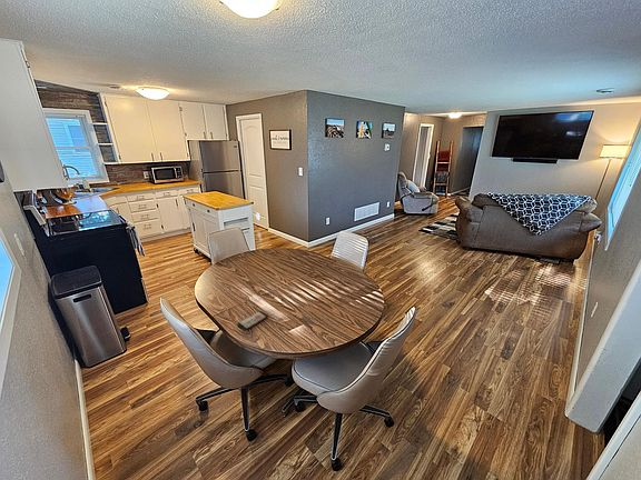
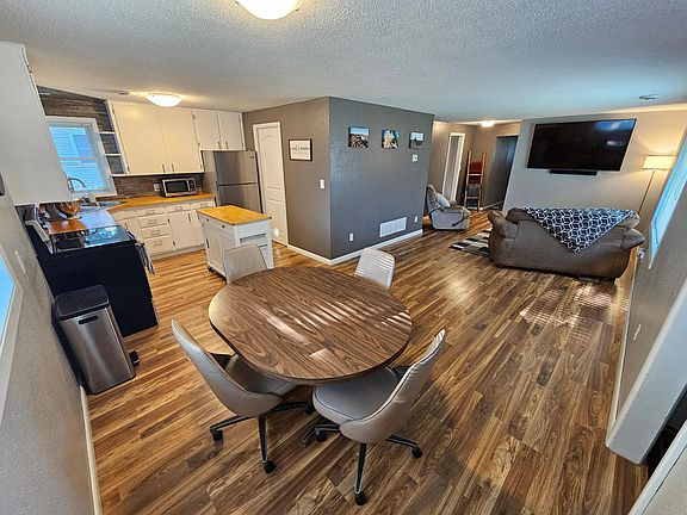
- smartphone [236,310,269,332]
